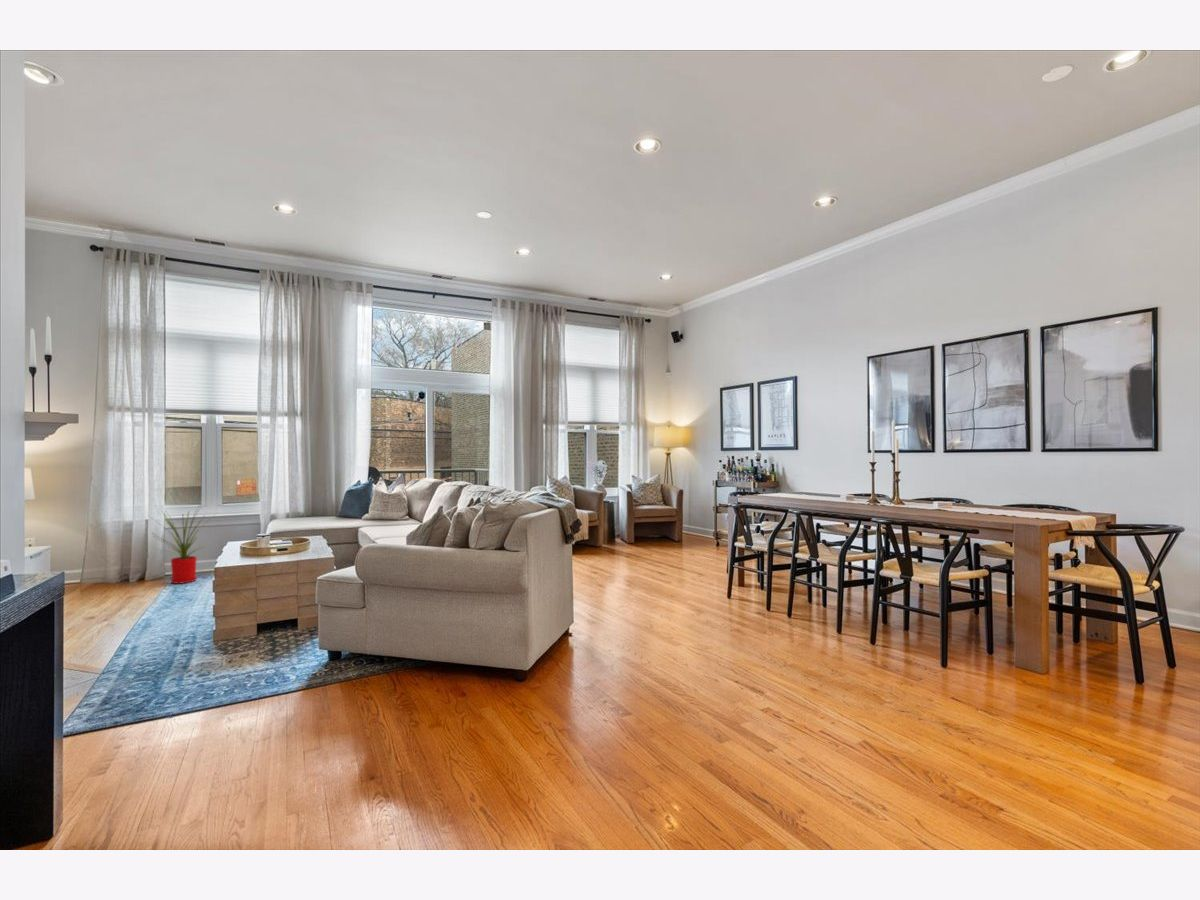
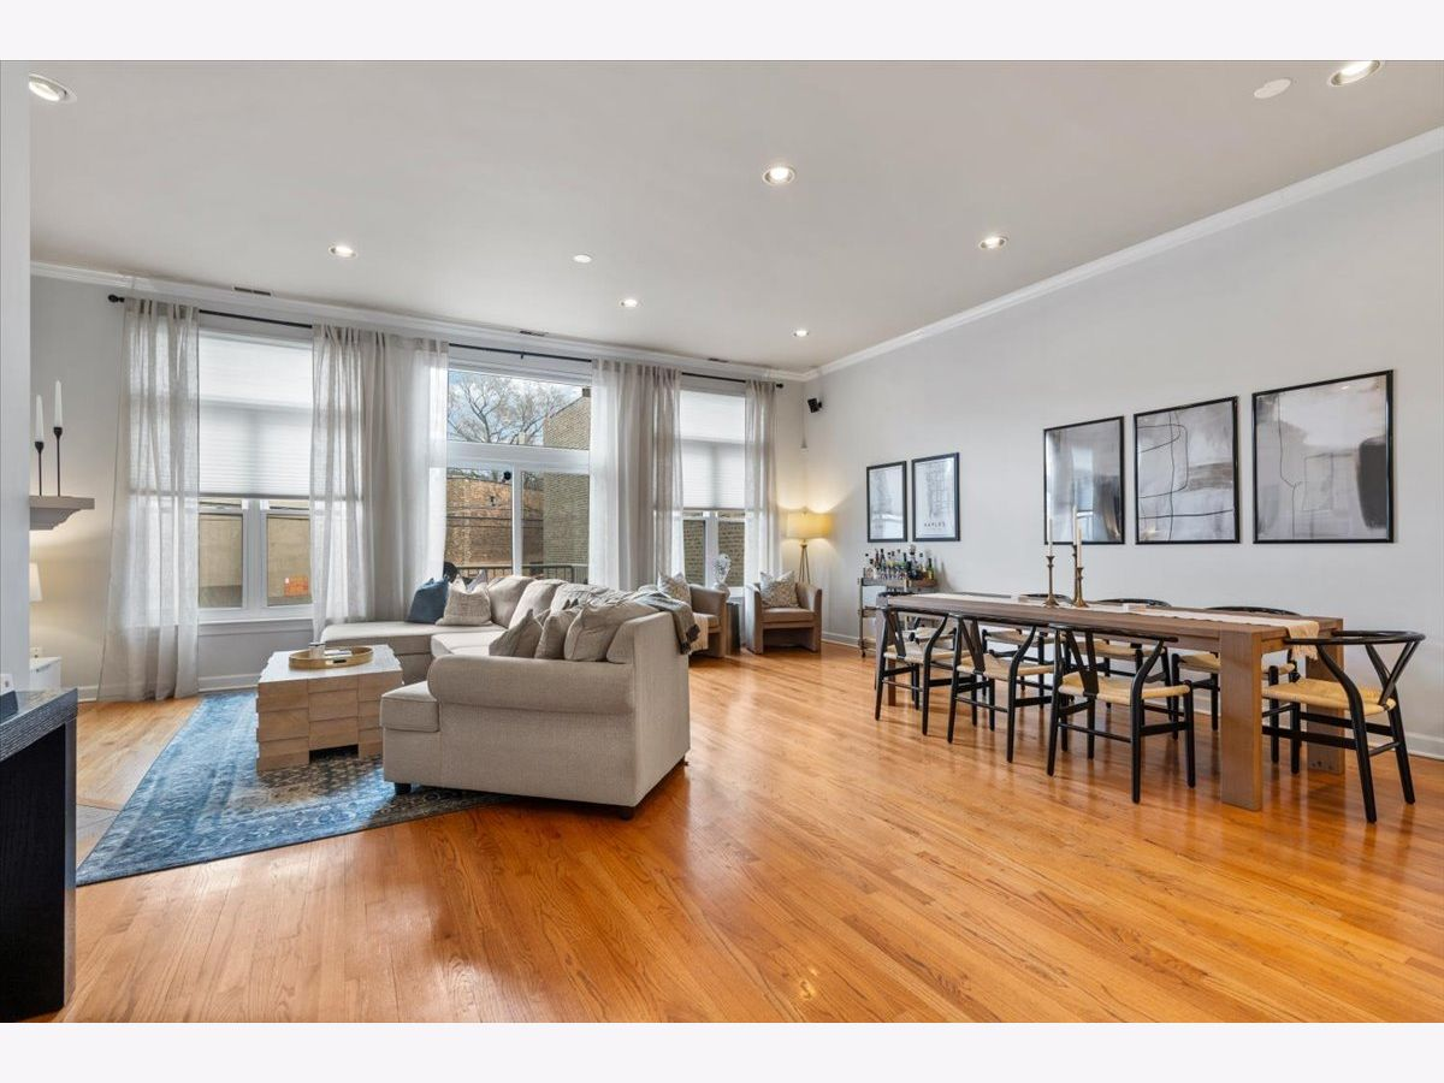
- house plant [148,504,220,585]
